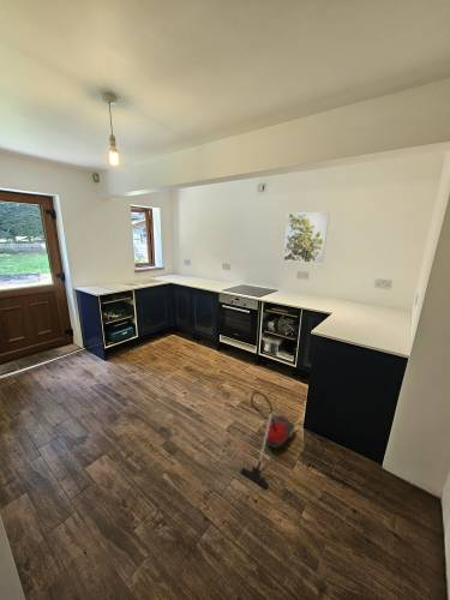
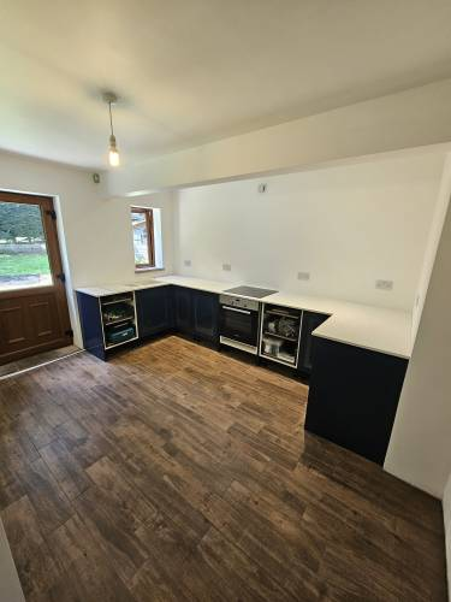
- vacuum cleaner [240,390,296,490]
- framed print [283,211,330,264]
